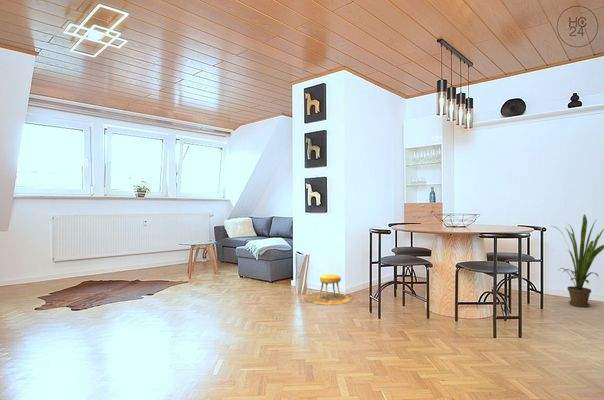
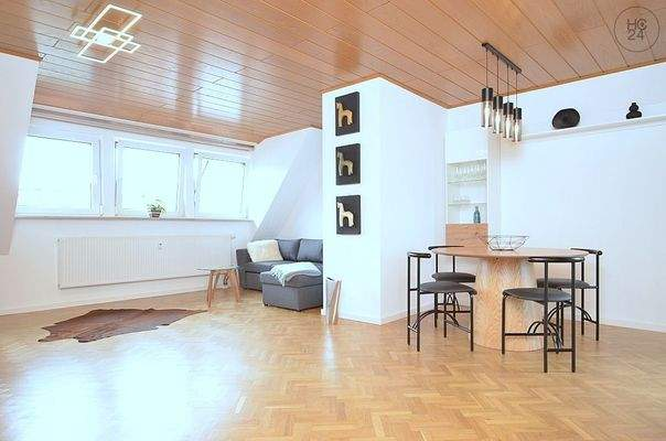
- house plant [551,213,604,308]
- stool [304,273,352,306]
